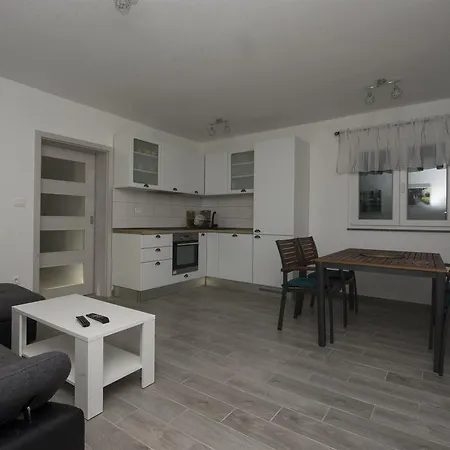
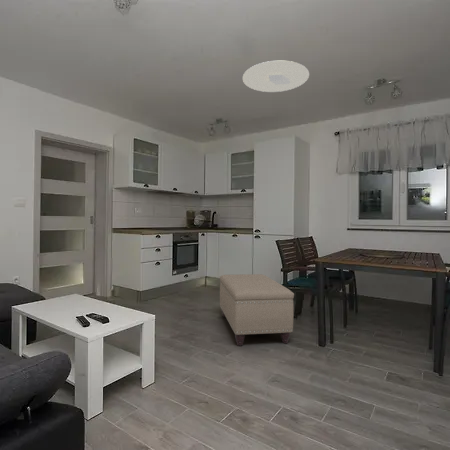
+ ceiling light [242,60,310,93]
+ ottoman [219,273,295,347]
